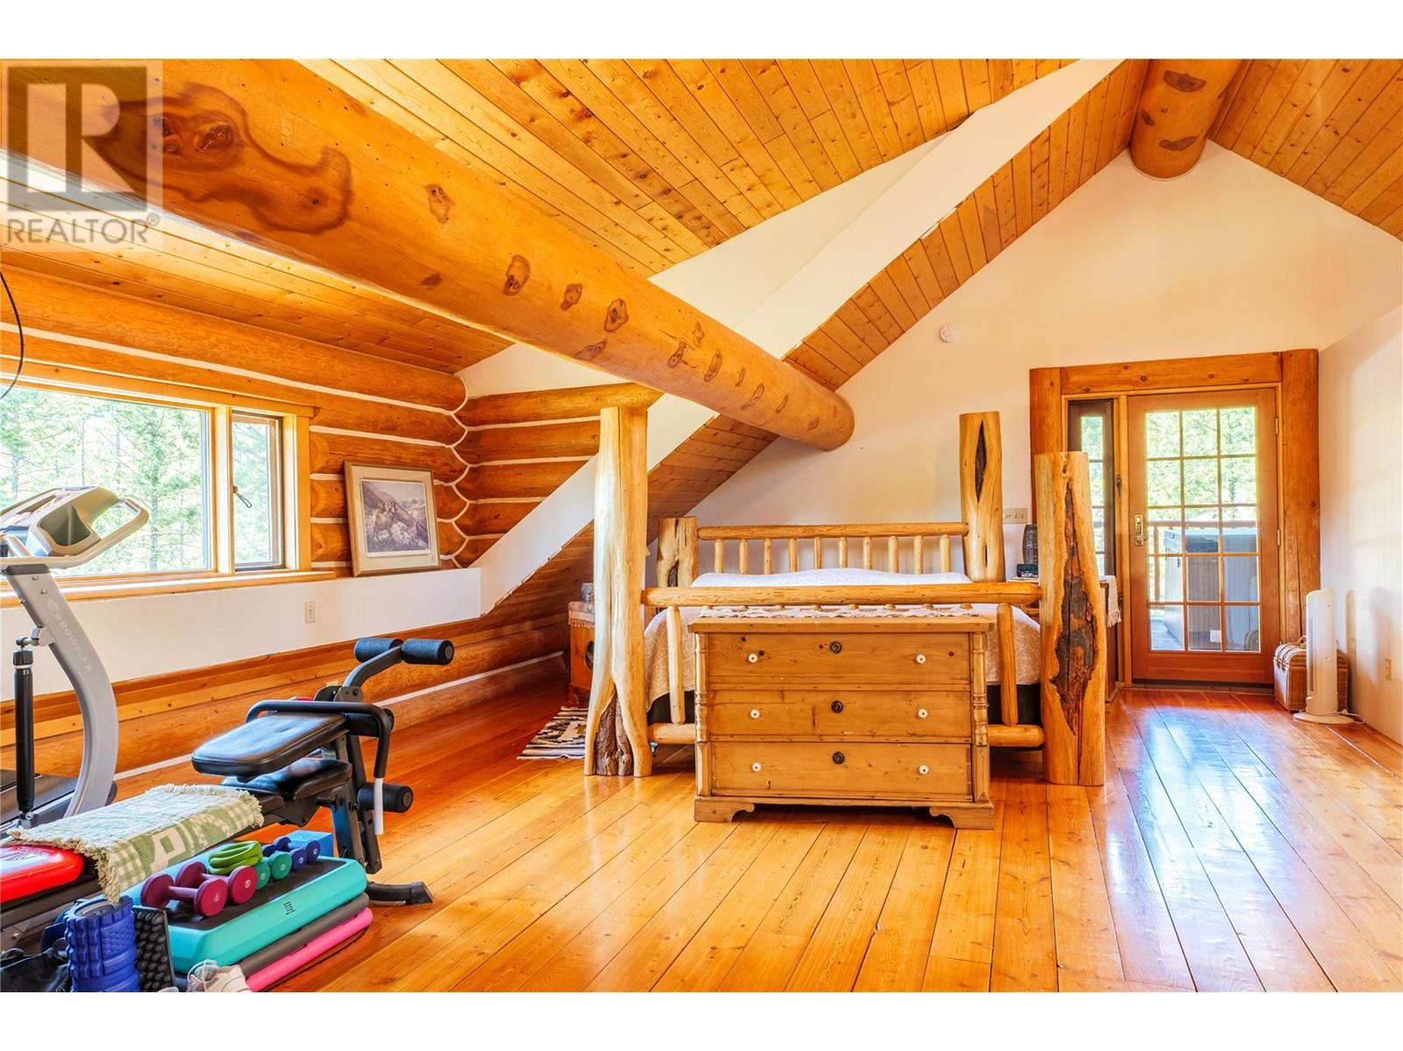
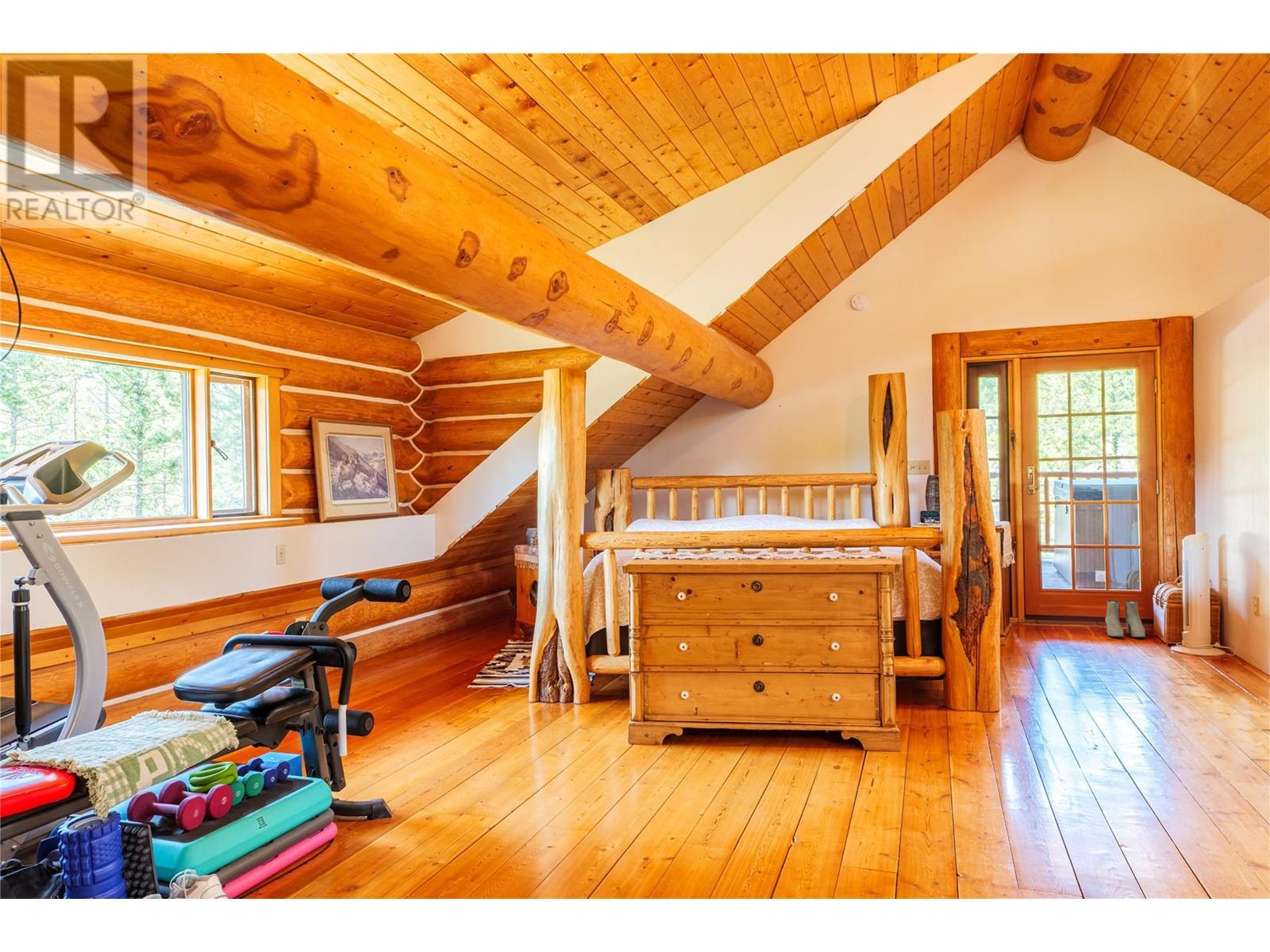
+ boots [1104,599,1146,639]
